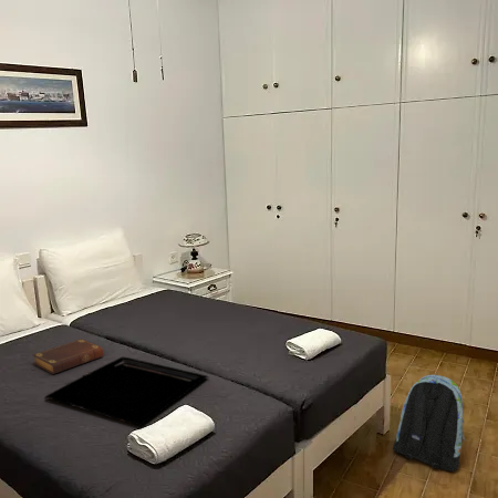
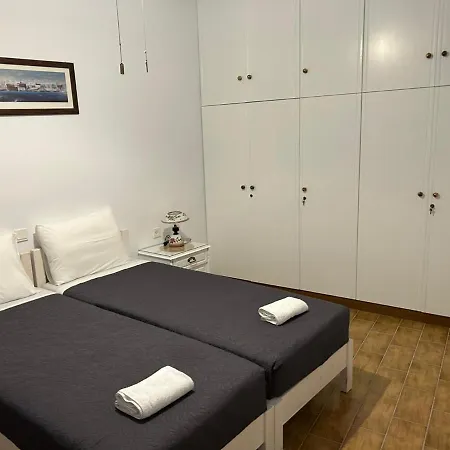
- tray [43,356,209,427]
- backpack [392,374,466,473]
- book [32,338,104,375]
